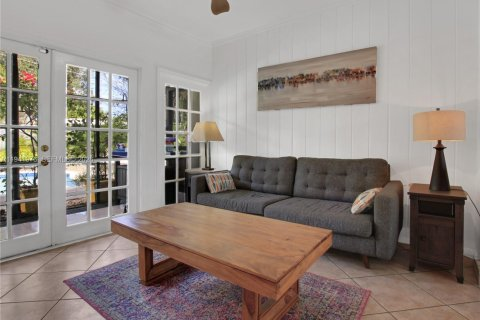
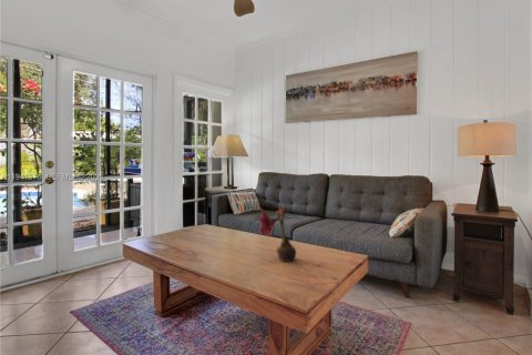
+ flower [258,204,297,263]
